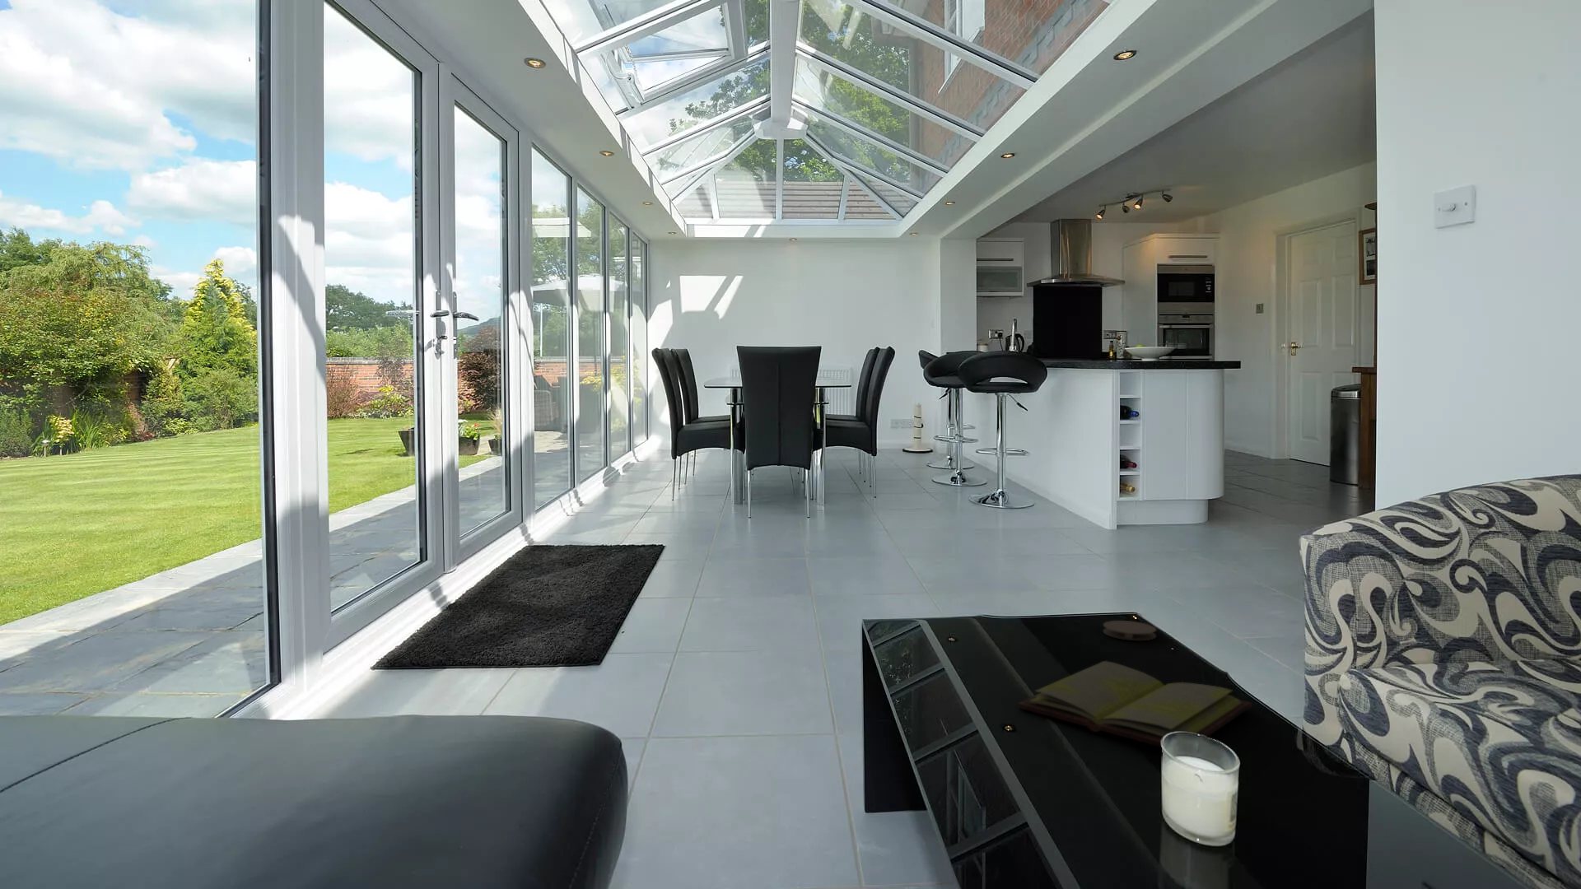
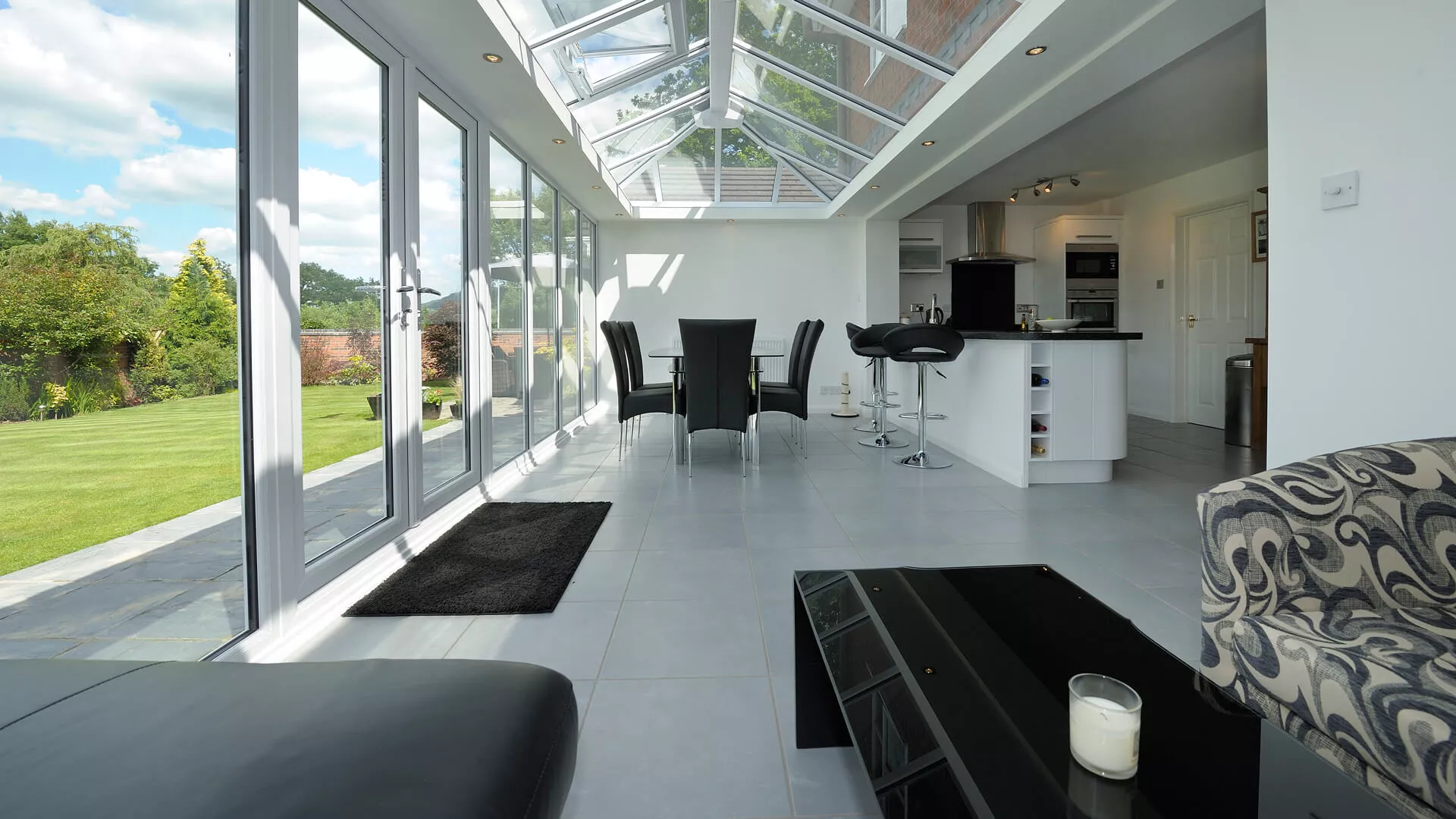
- diary [1017,660,1252,748]
- coaster [1102,620,1156,642]
